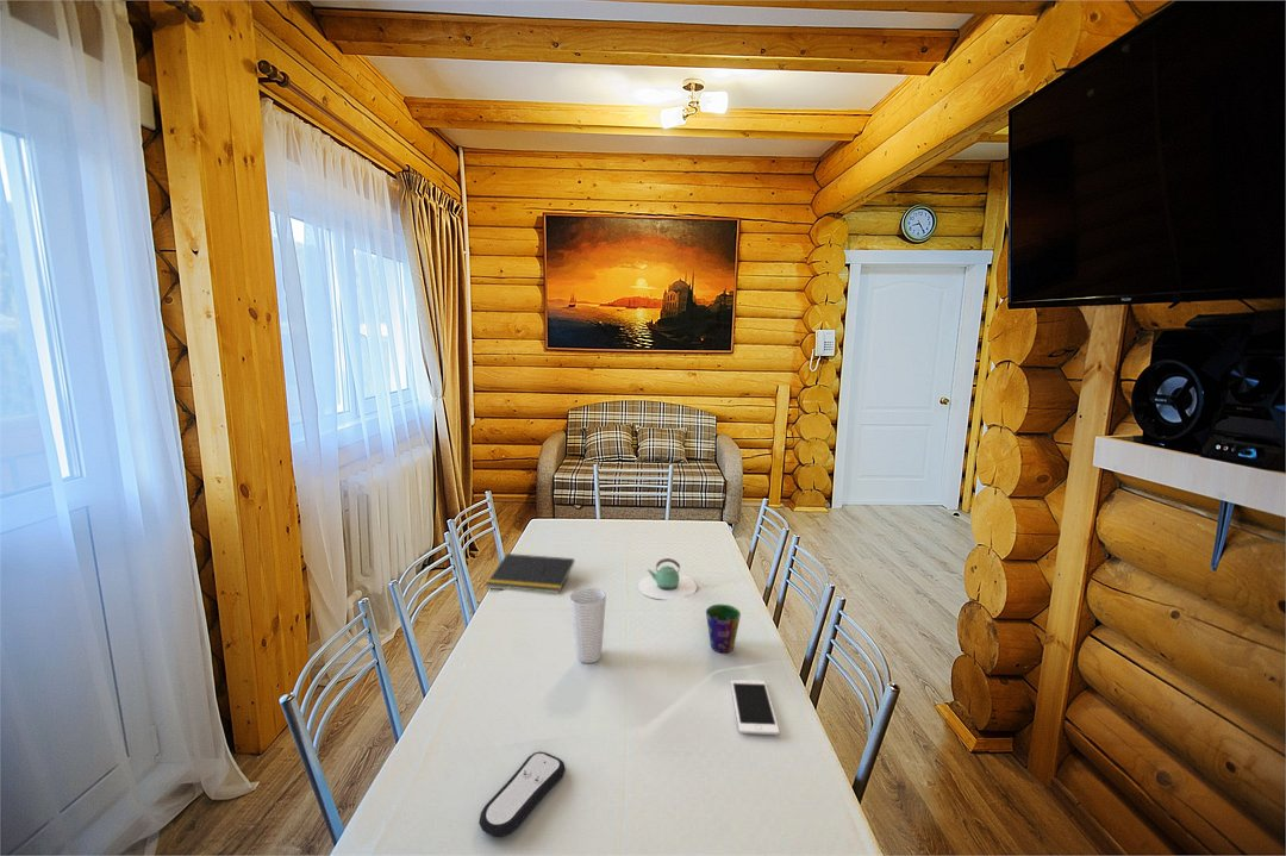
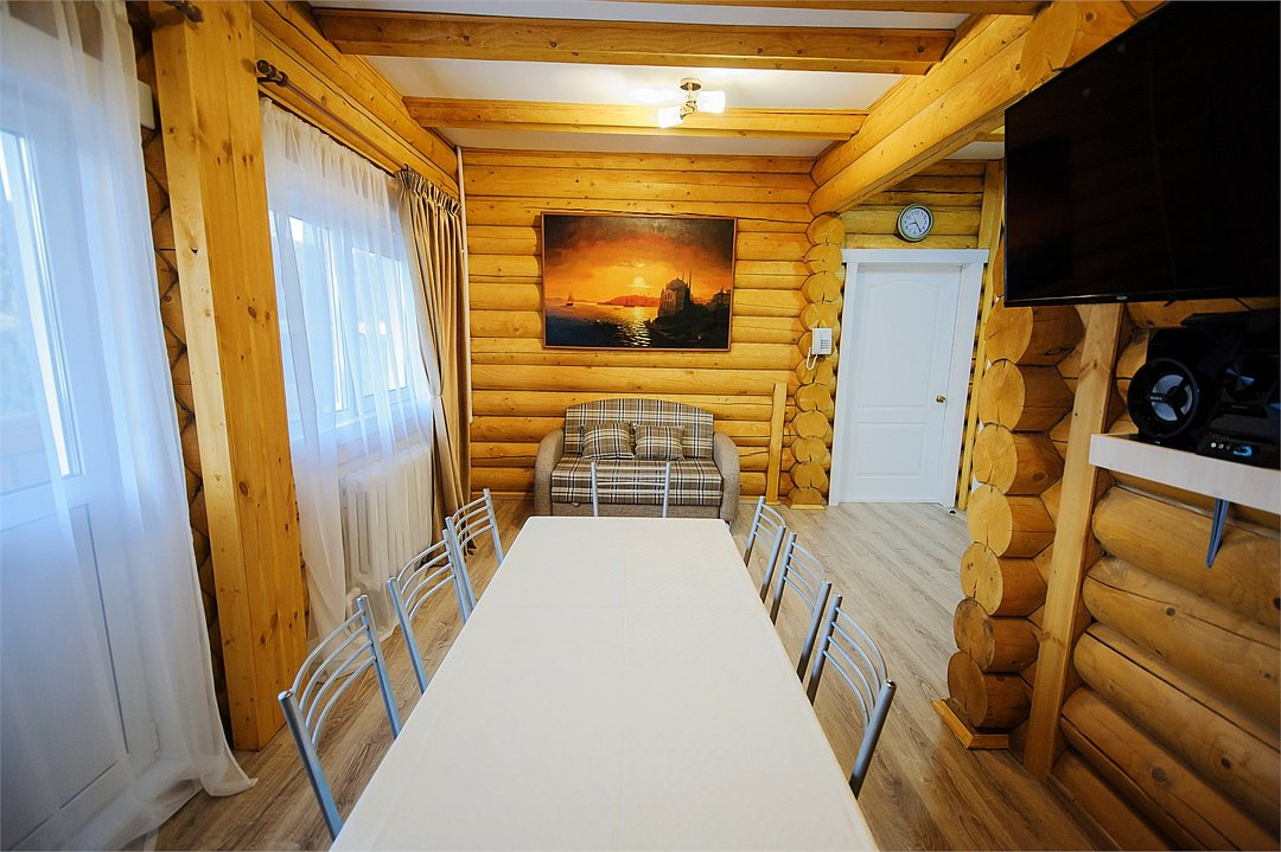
- notepad [485,552,575,594]
- cup [569,587,607,664]
- teapot [637,557,698,601]
- cup [705,604,742,654]
- remote control [477,750,567,838]
- cell phone [730,679,780,736]
